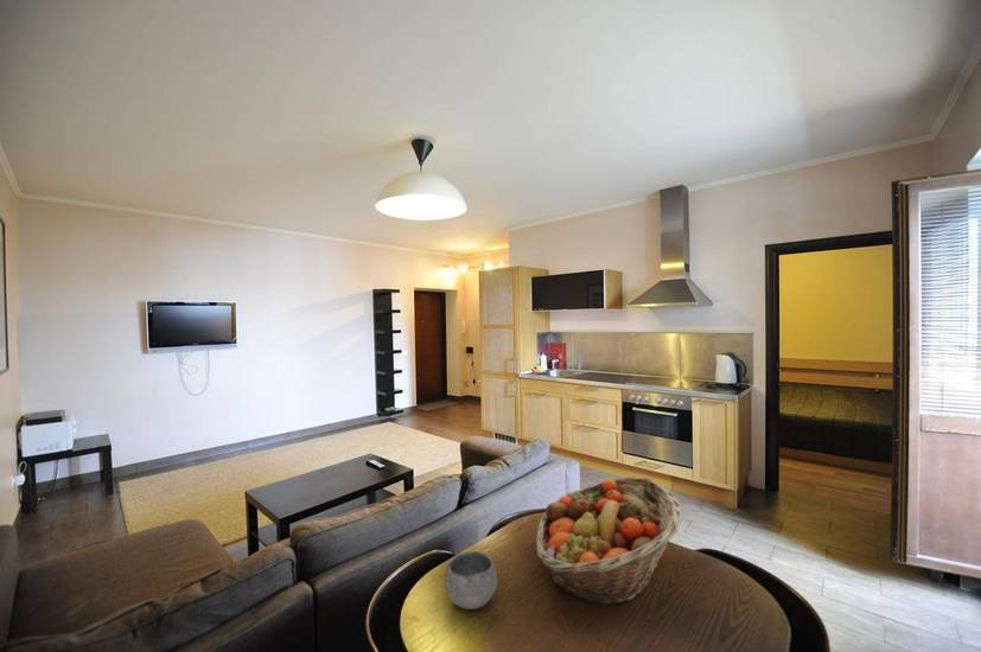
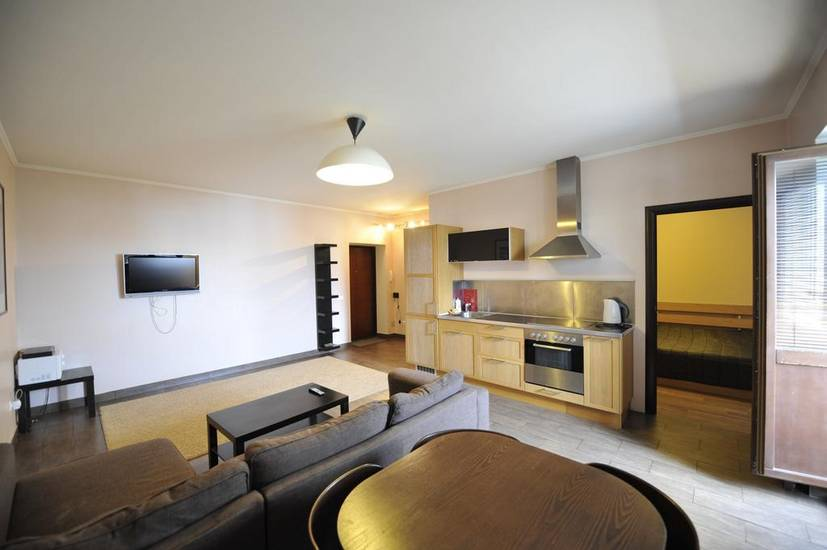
- fruit basket [535,475,683,608]
- bowl [444,550,498,611]
